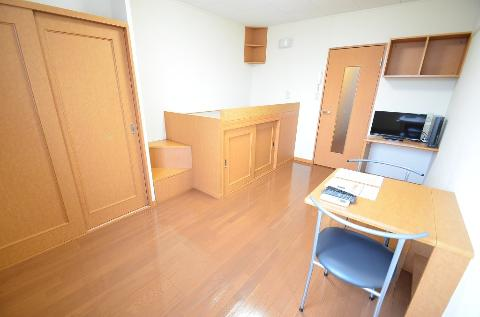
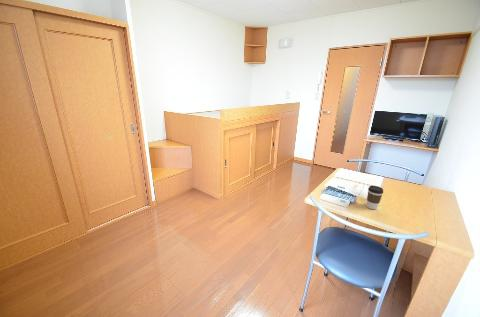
+ coffee cup [365,185,384,210]
